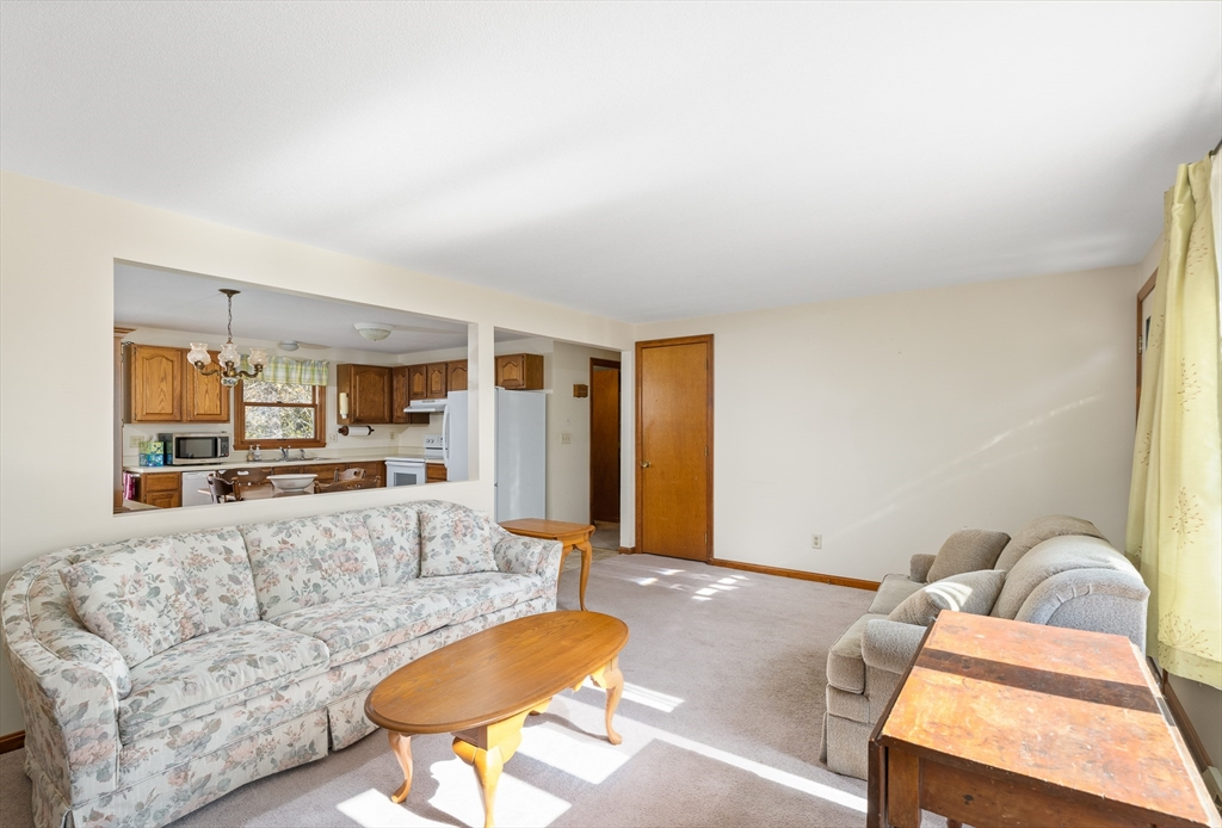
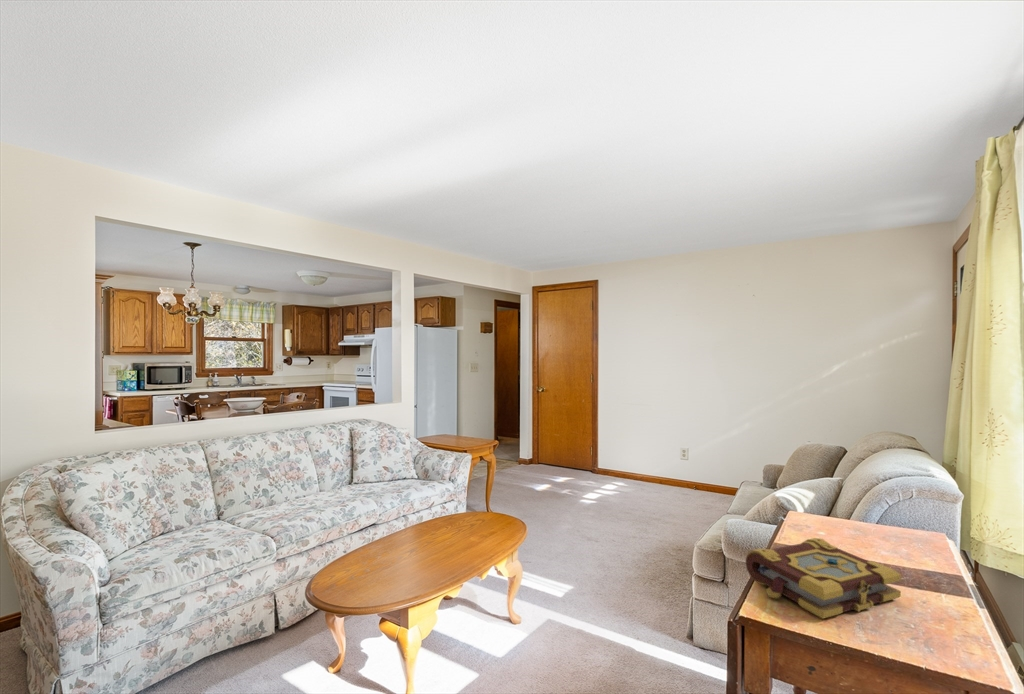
+ book [744,537,902,620]
